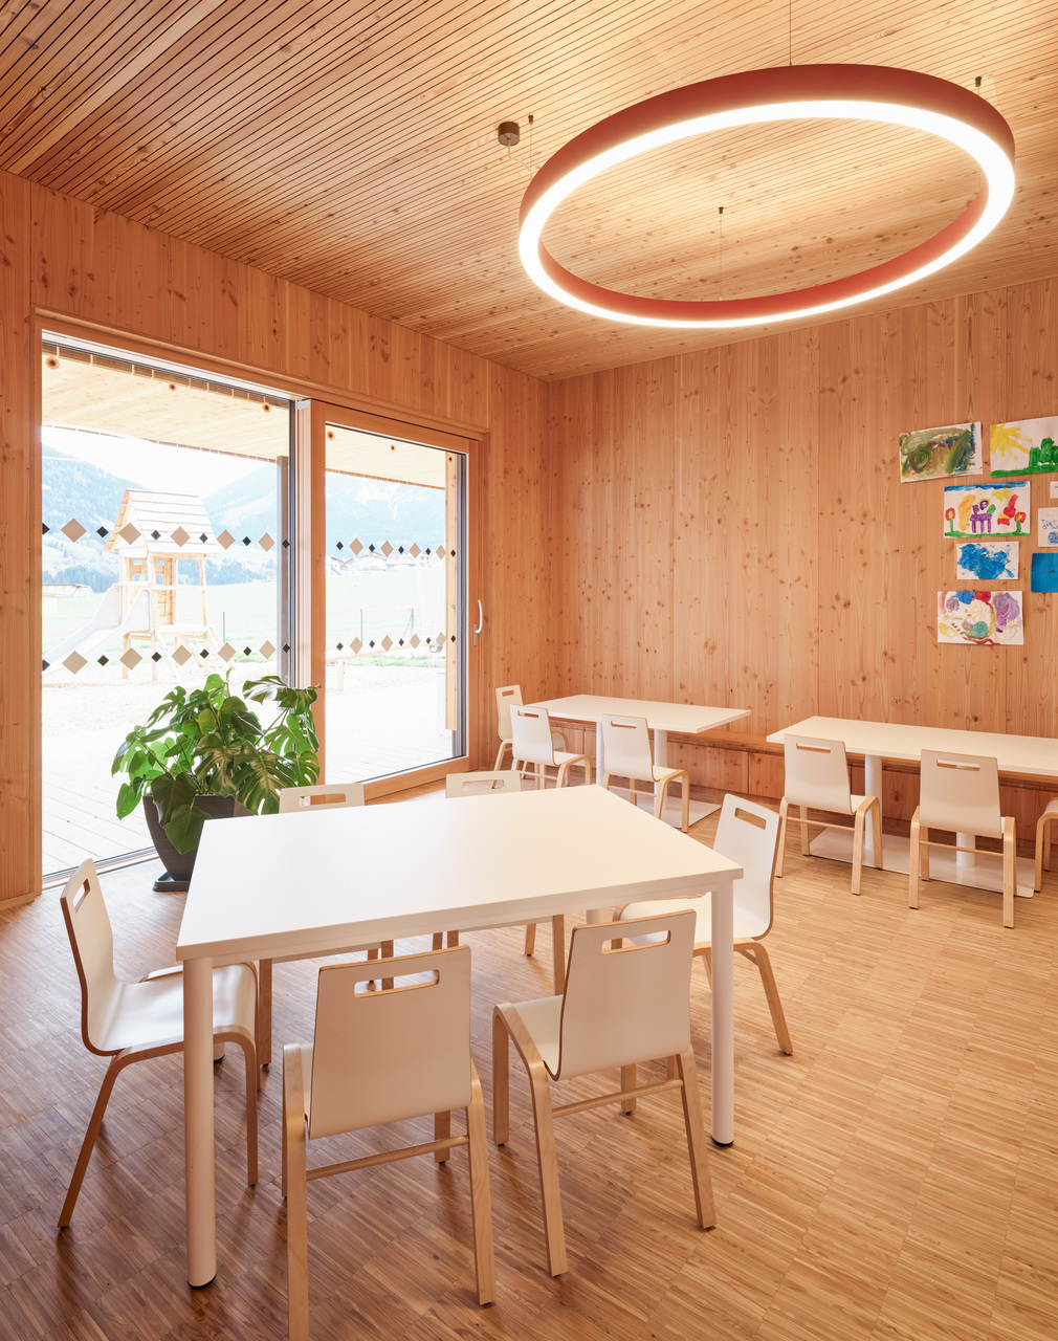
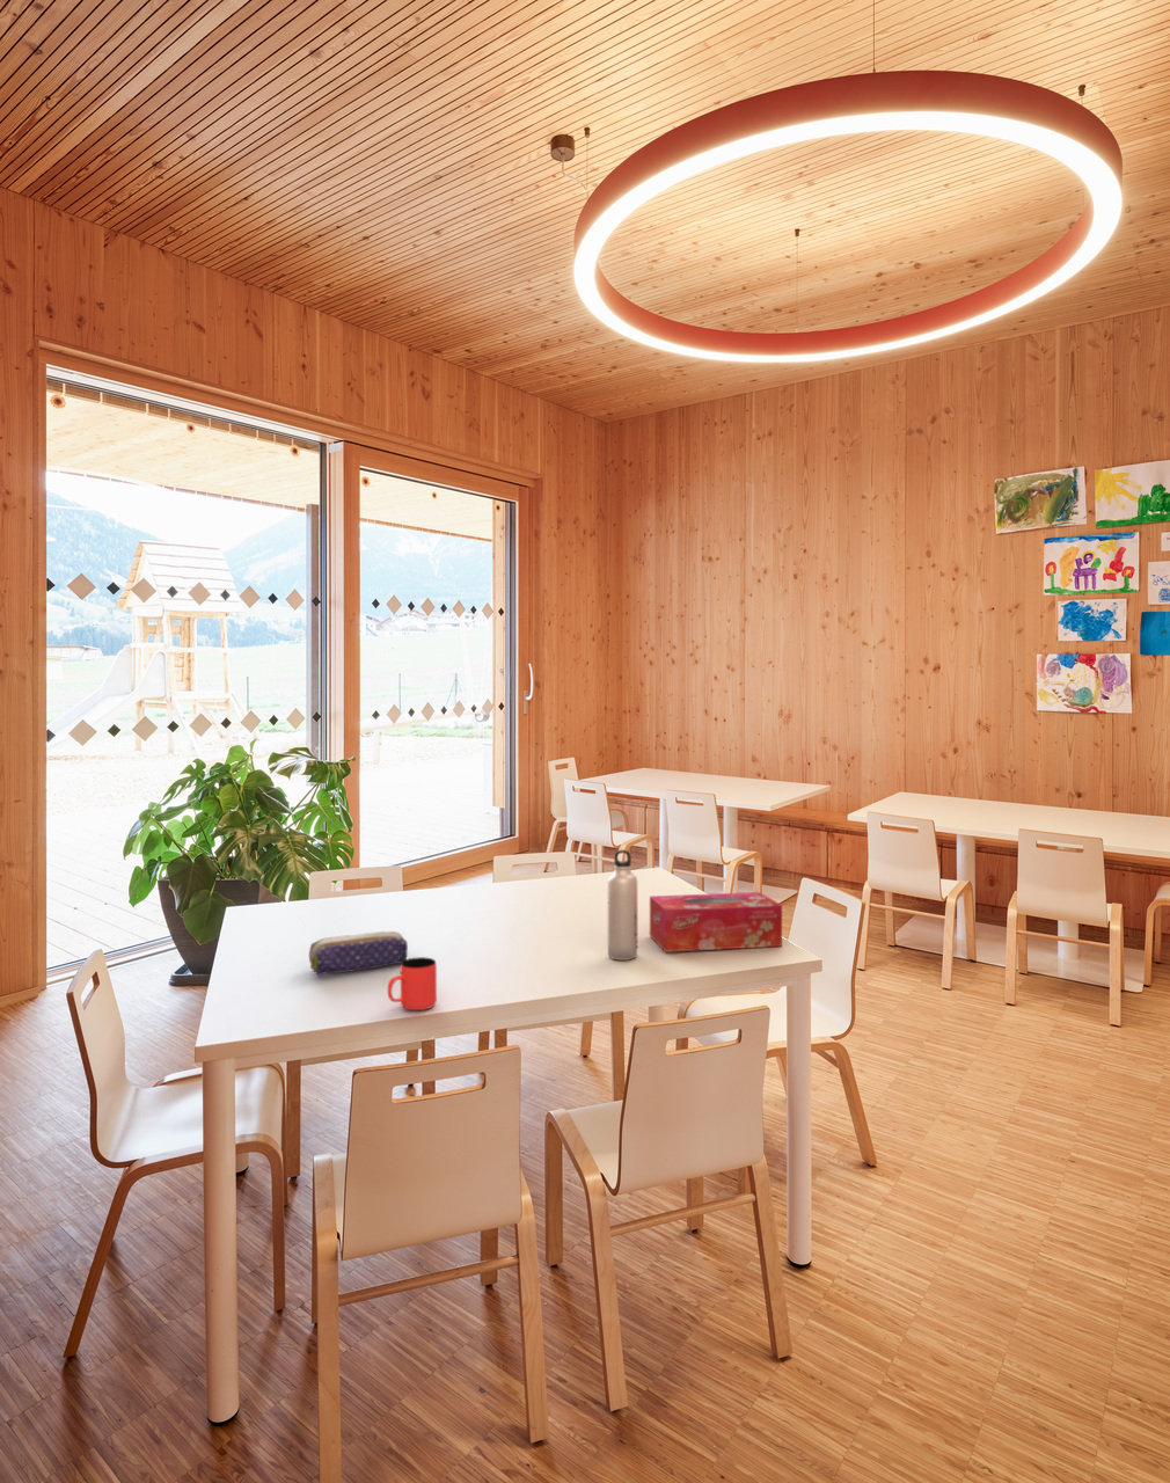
+ cup [386,956,438,1011]
+ water bottle [607,850,638,962]
+ tissue box [649,891,784,953]
+ pencil case [308,930,409,975]
